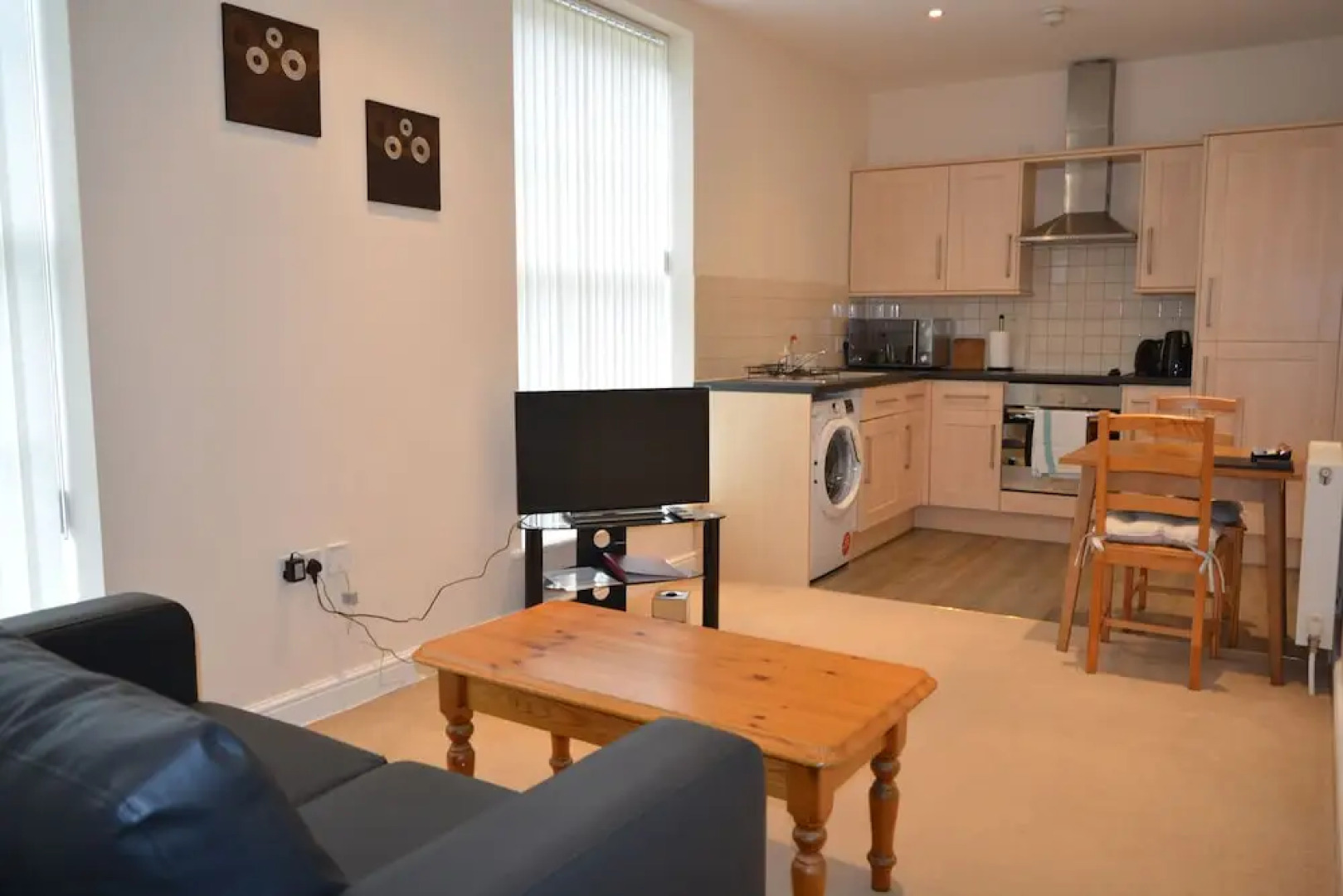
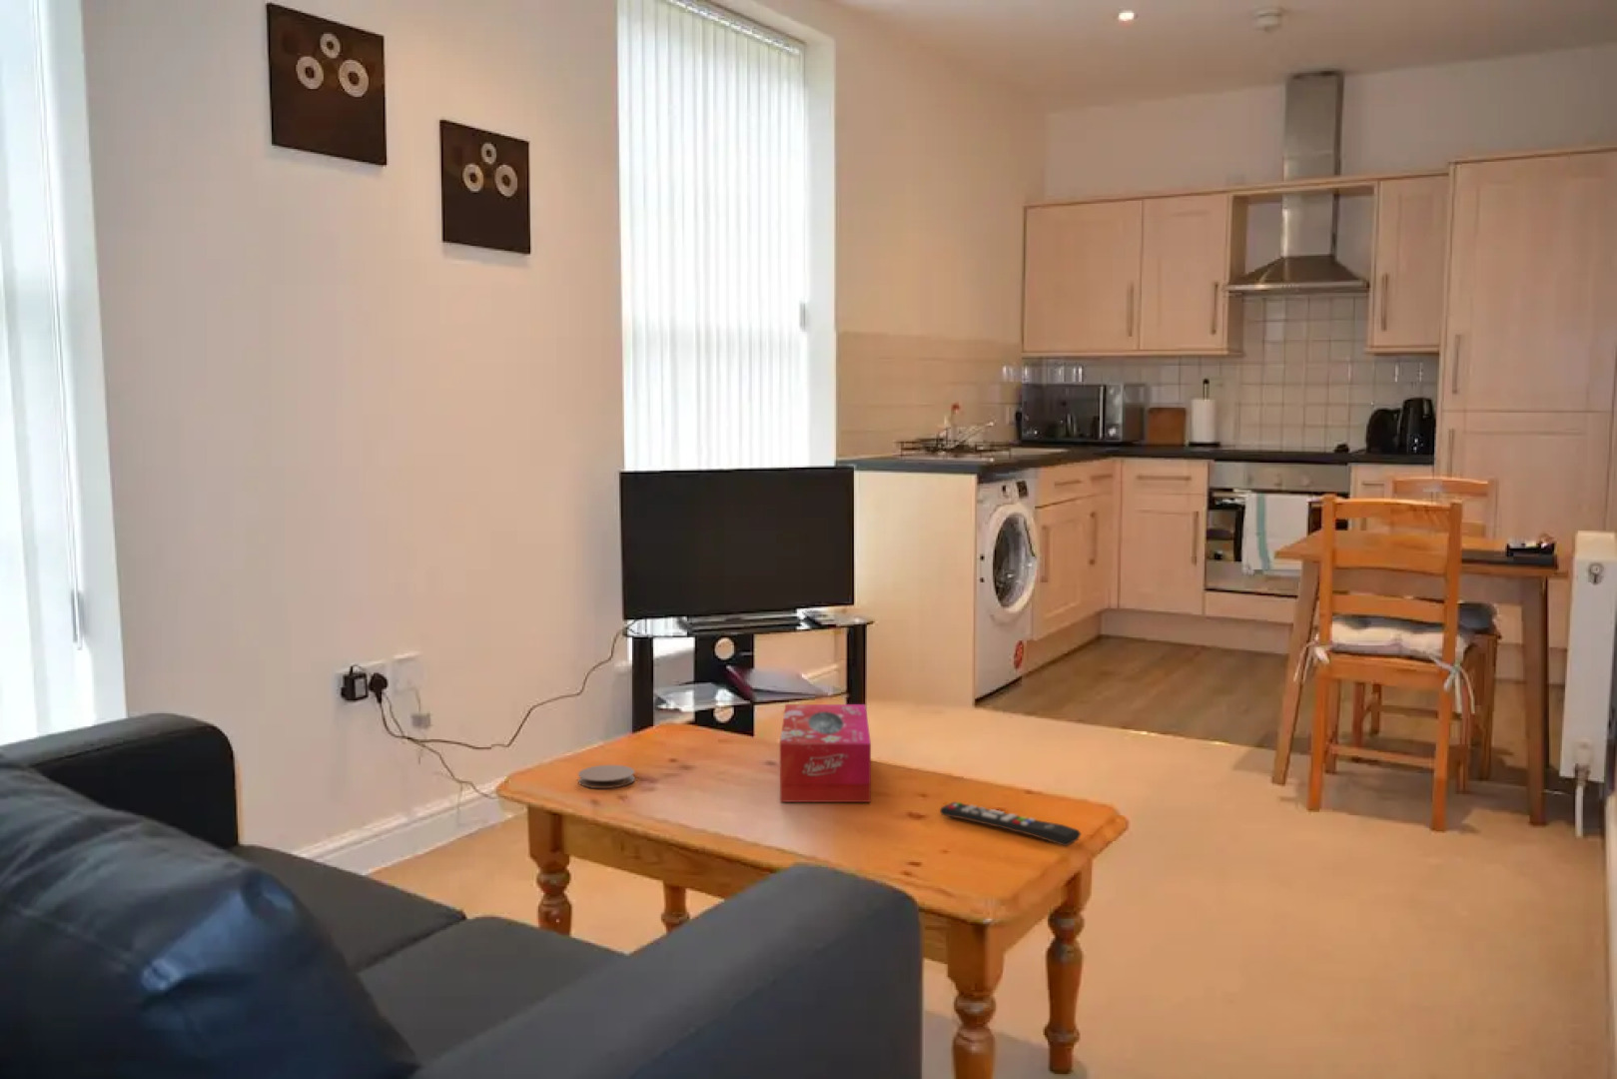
+ tissue box [779,703,872,803]
+ coaster [577,765,636,789]
+ remote control [939,801,1081,848]
